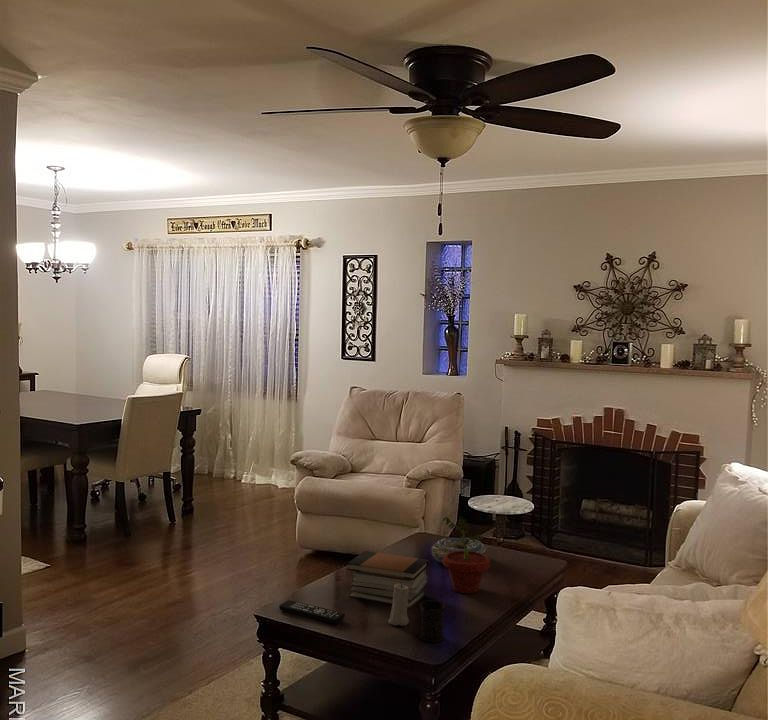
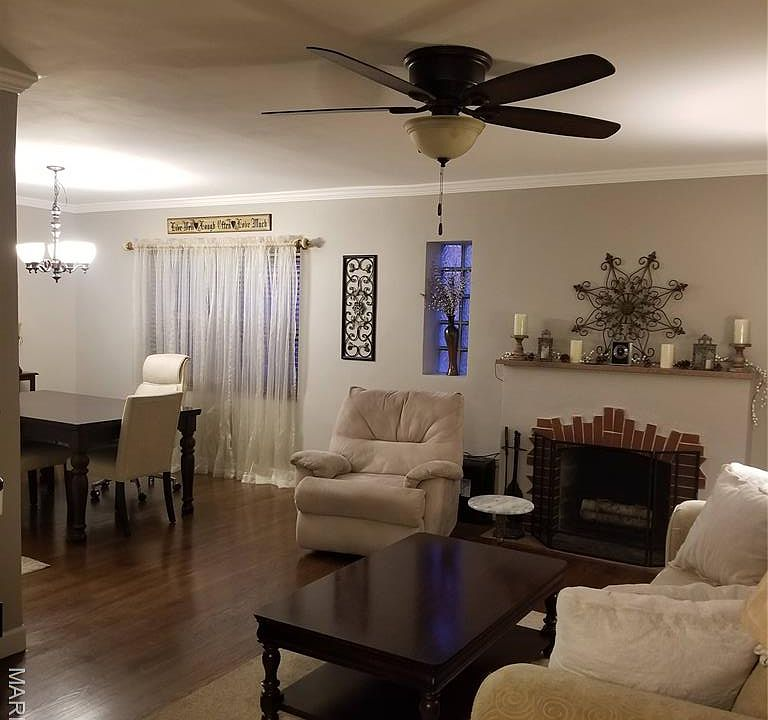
- mug [418,599,447,644]
- remote control [278,599,346,625]
- book stack [347,550,430,609]
- candle [387,582,410,627]
- decorative bowl [430,537,487,563]
- potted plant [442,516,491,594]
